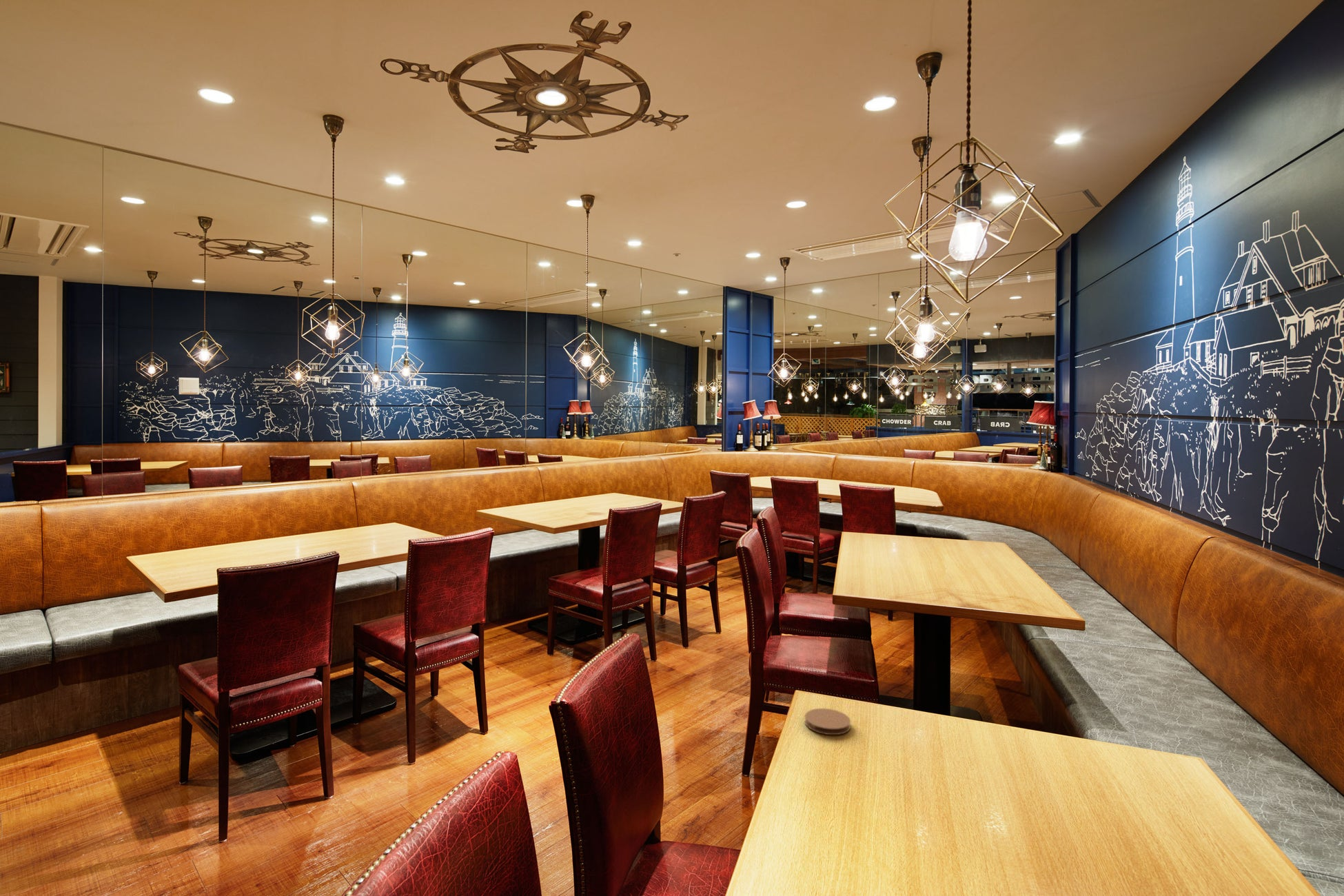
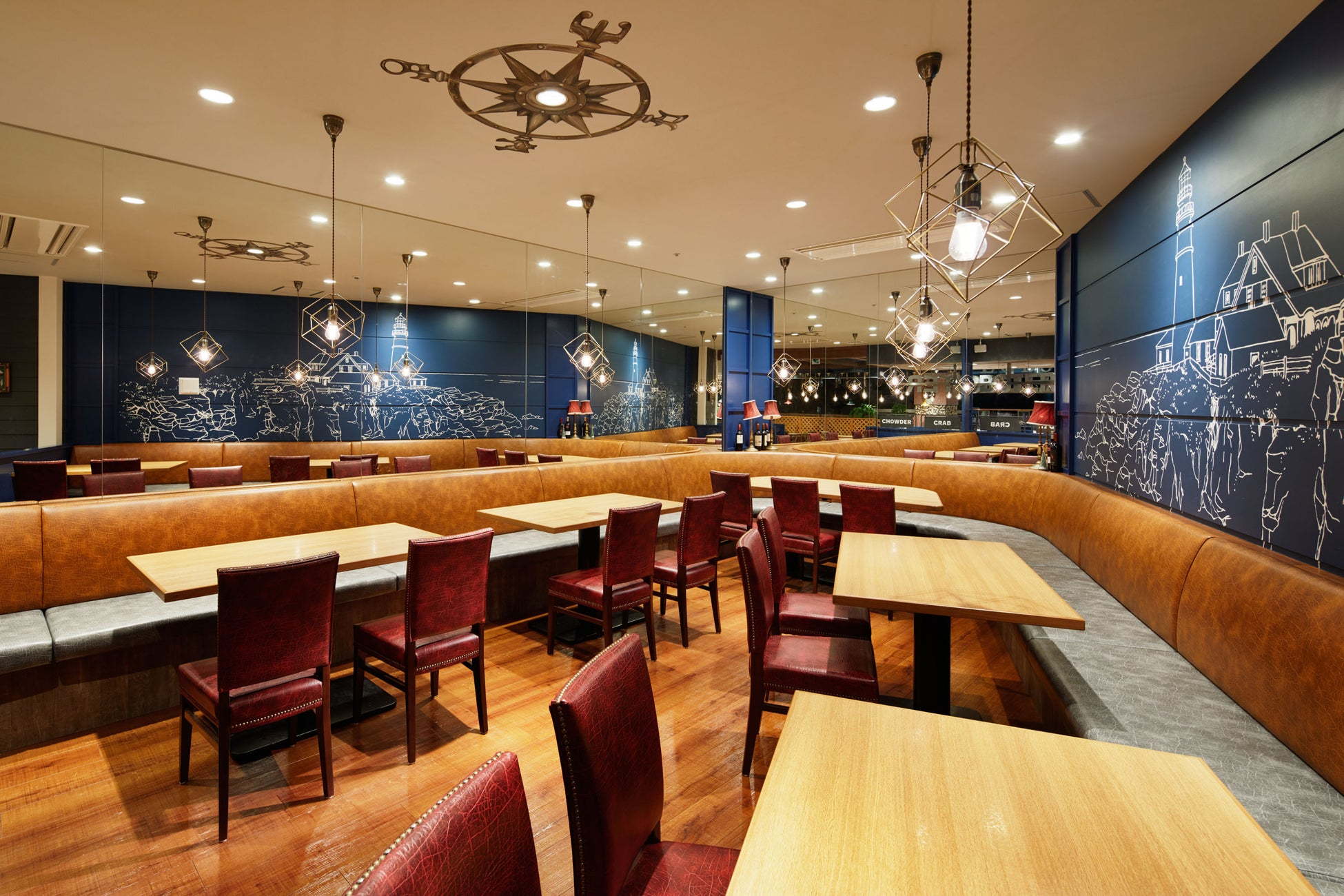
- coaster [804,708,851,735]
